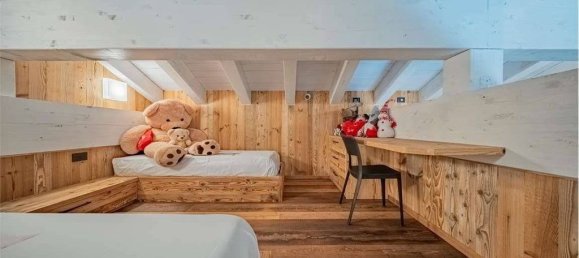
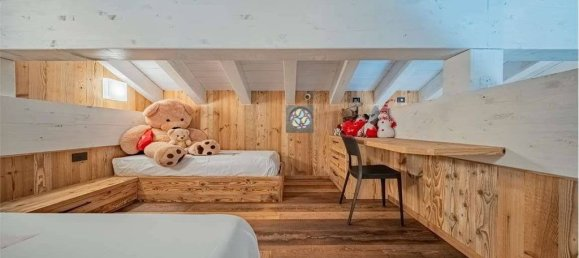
+ wall ornament [285,105,315,134]
